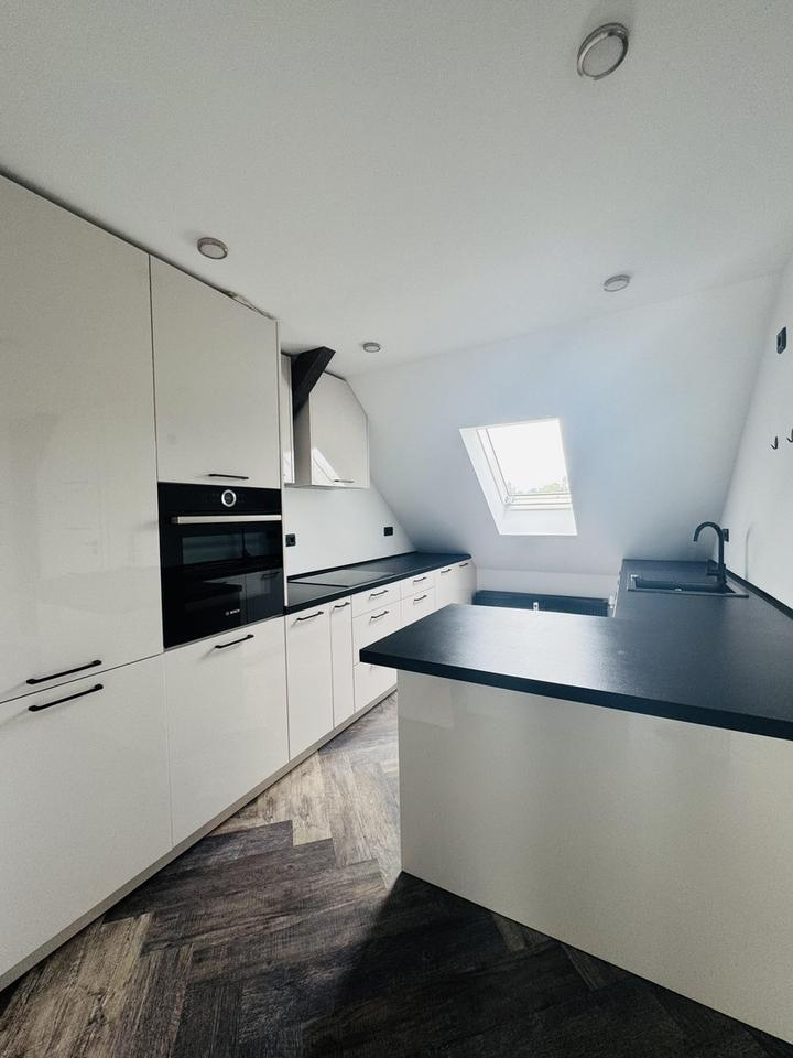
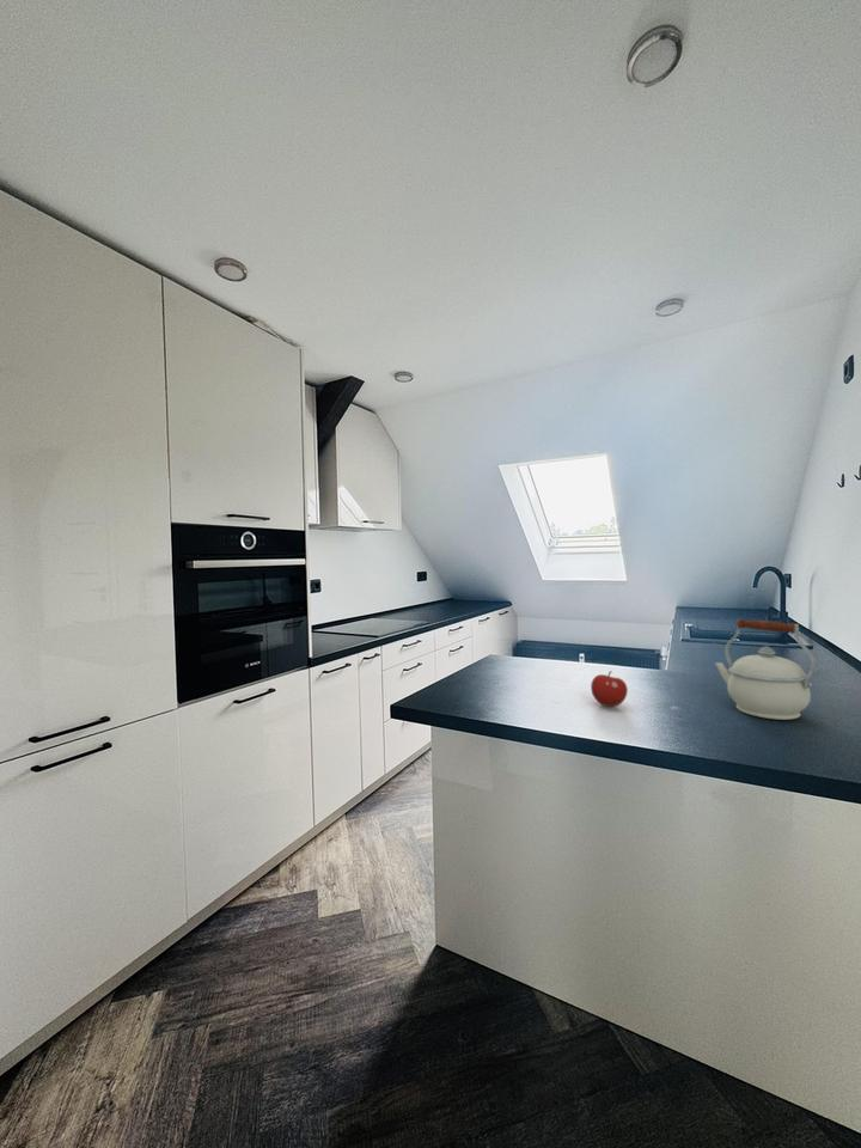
+ kettle [714,617,817,721]
+ fruit [590,670,629,708]
